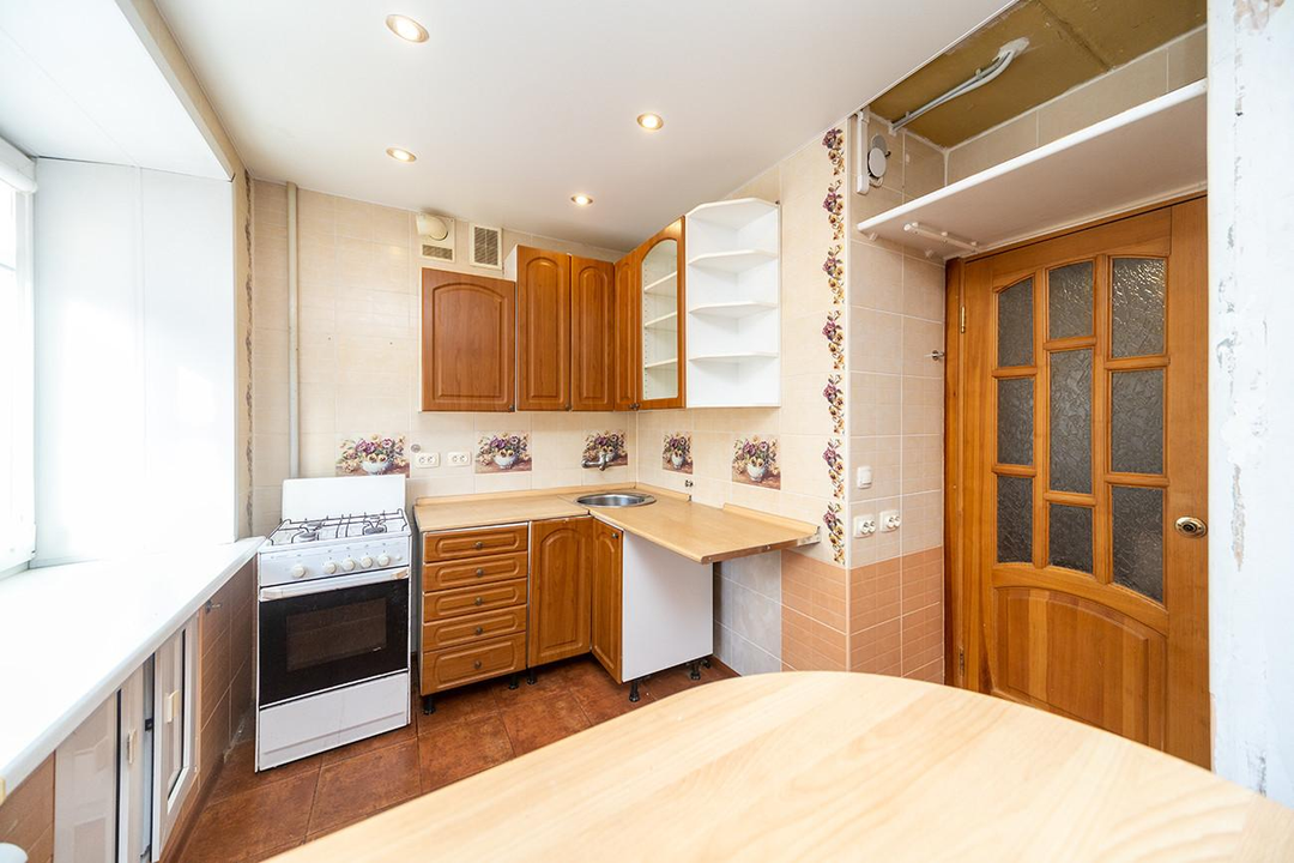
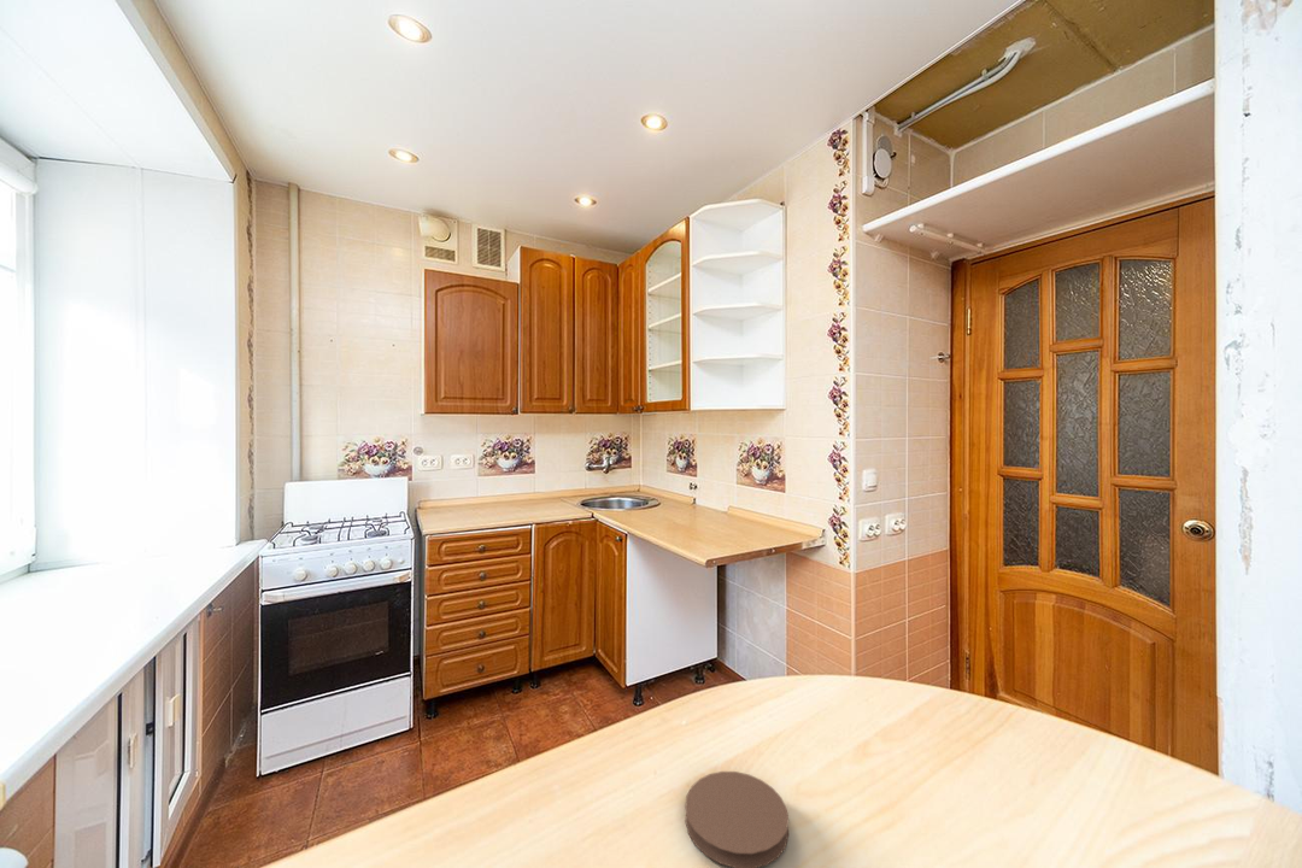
+ coaster [684,770,790,868]
